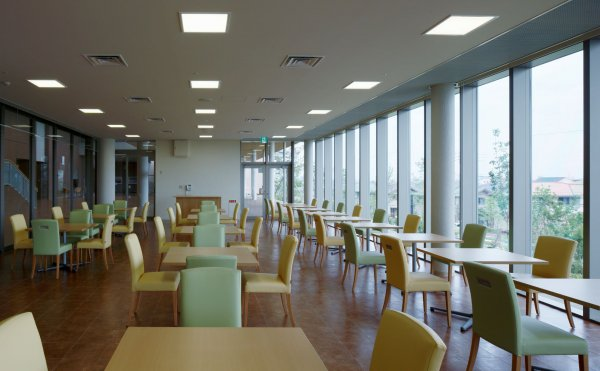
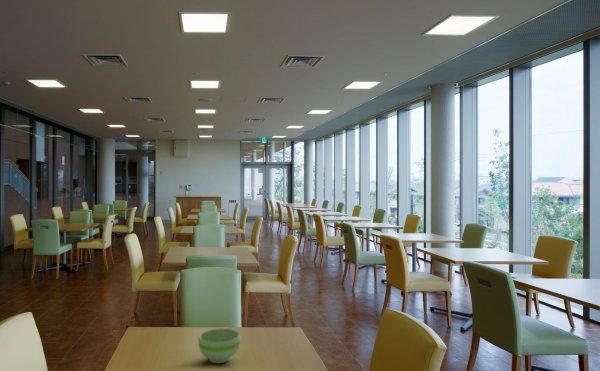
+ bowl [197,328,242,364]
